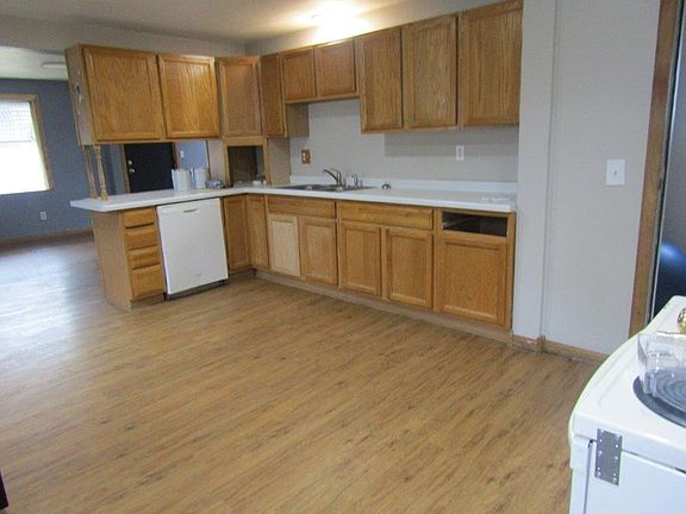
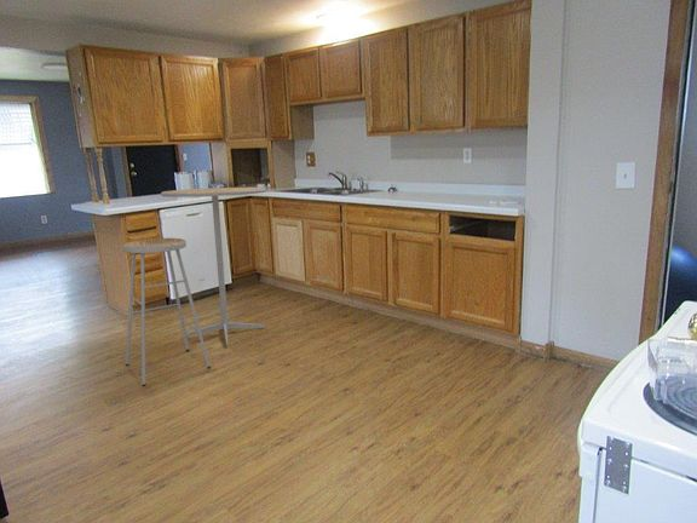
+ bar stool [122,186,266,387]
